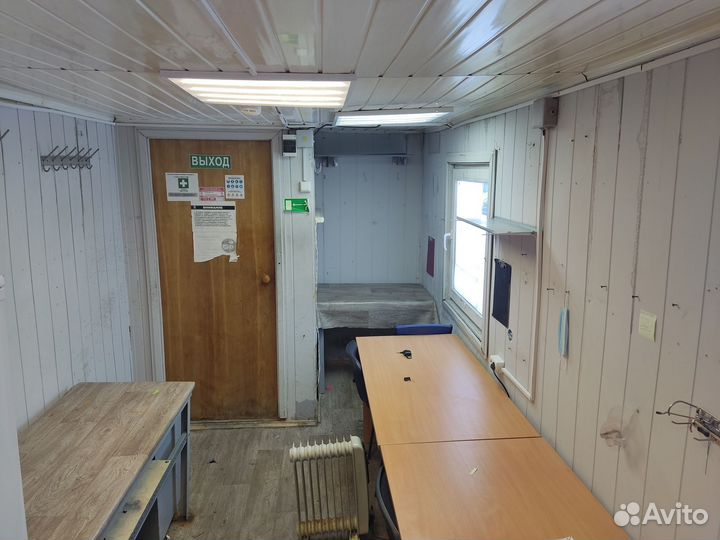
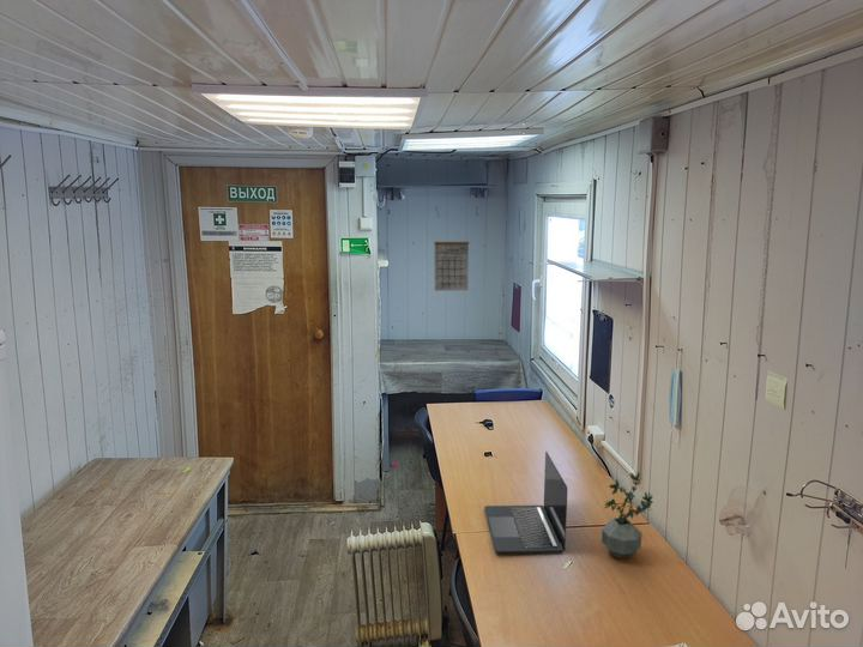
+ calendar [433,234,470,292]
+ potted plant [601,471,654,560]
+ laptop [483,451,568,554]
